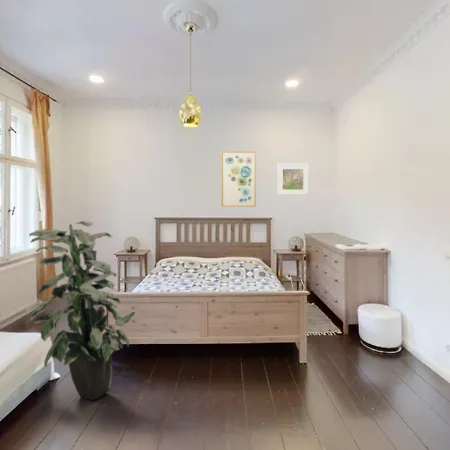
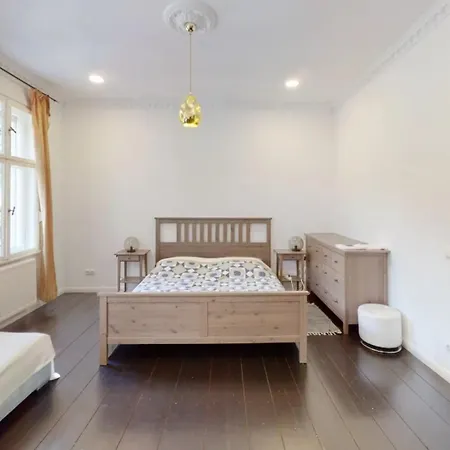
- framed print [276,163,310,196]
- indoor plant [28,220,136,401]
- wall art [220,150,257,208]
